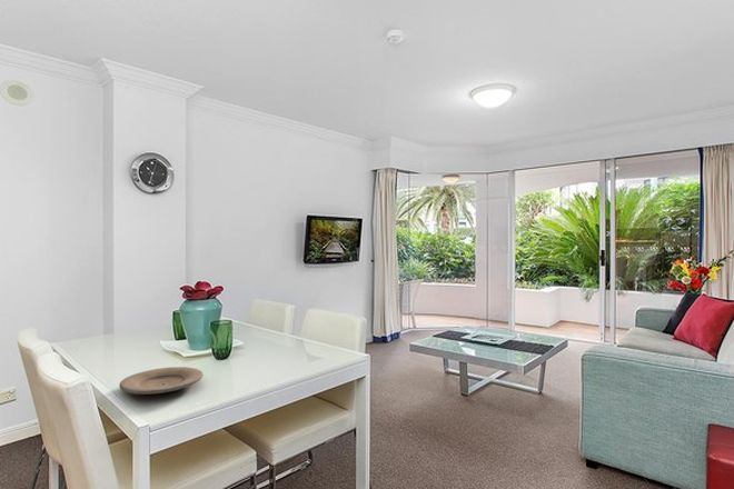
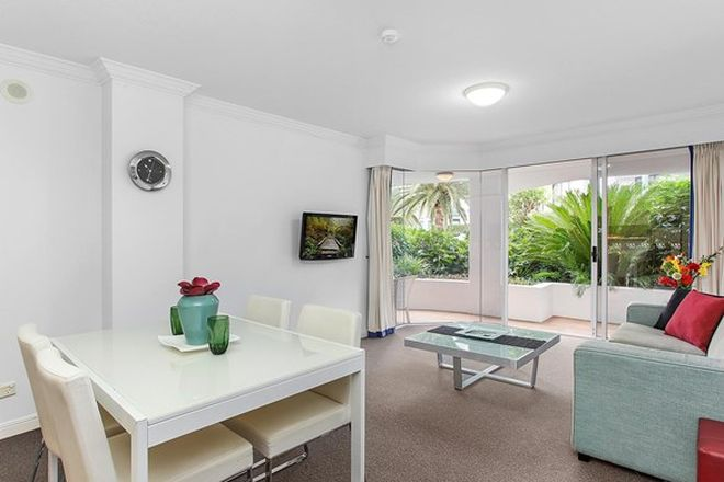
- plate [118,366,205,396]
